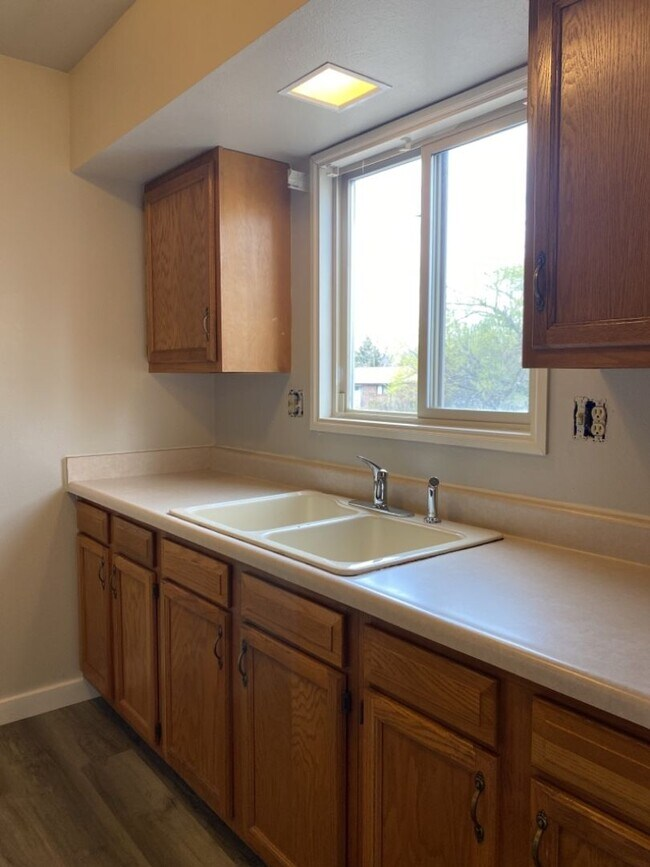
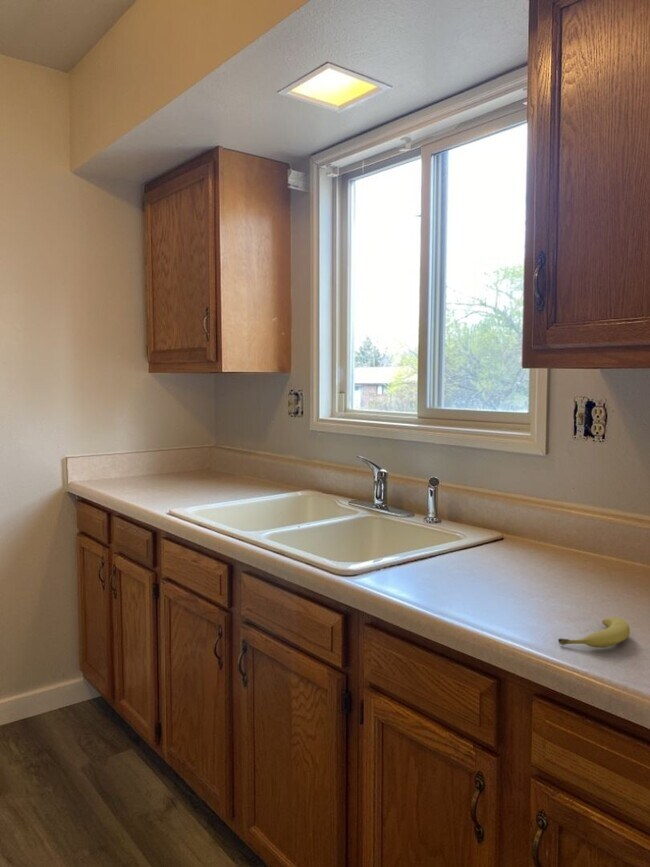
+ fruit [557,616,631,649]
